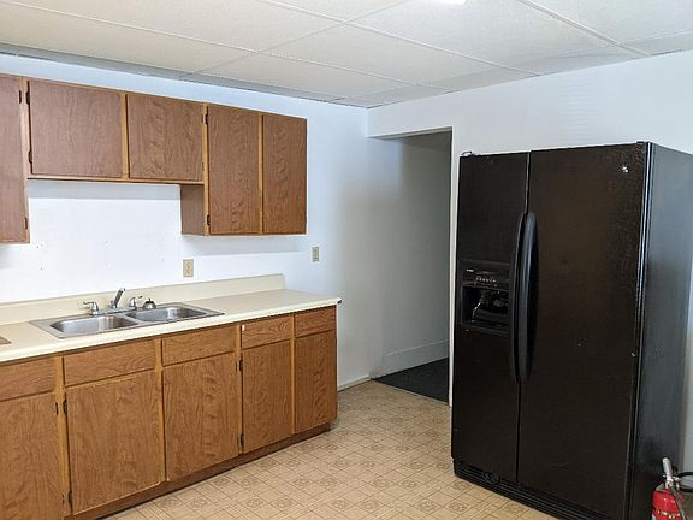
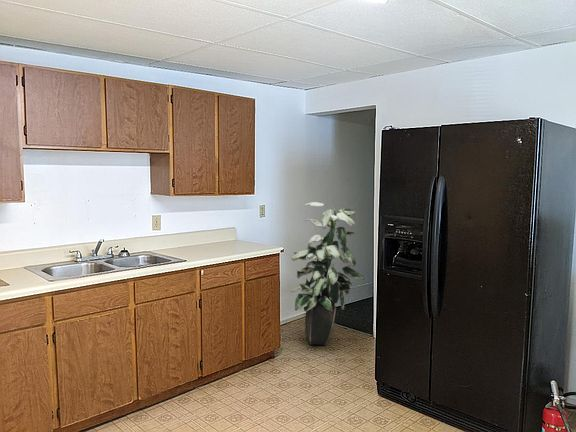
+ indoor plant [289,201,366,346]
